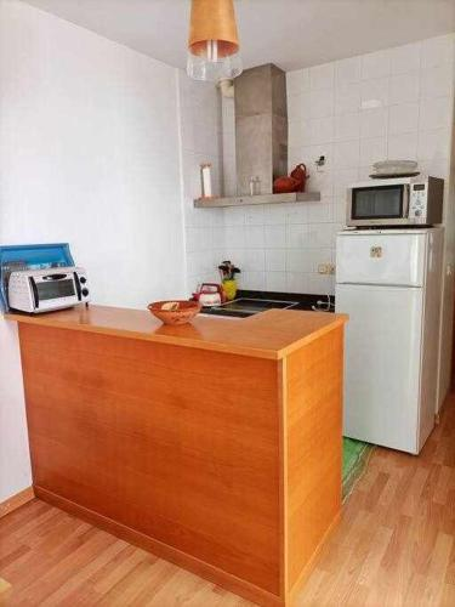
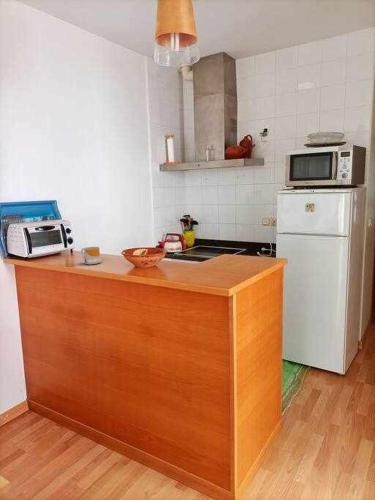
+ mug [80,246,102,266]
